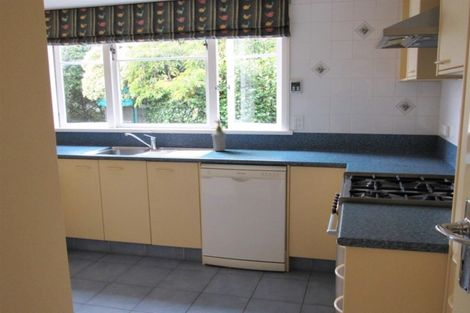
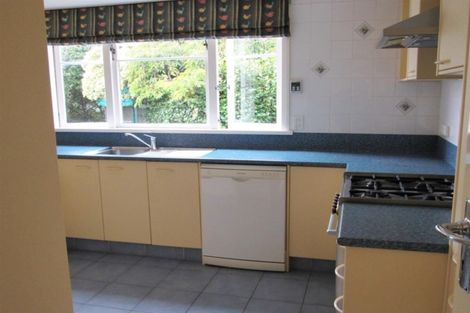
- soap bottle [210,120,228,152]
